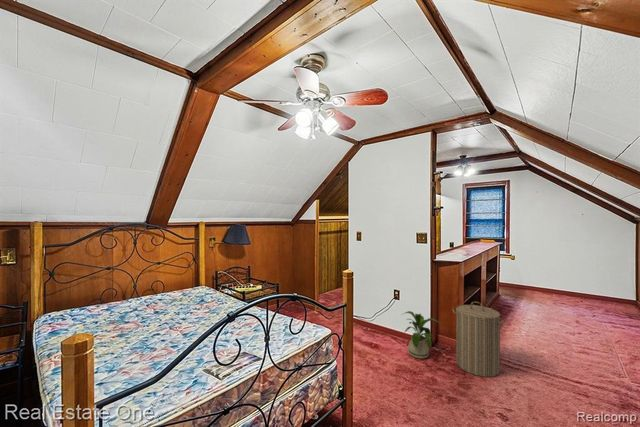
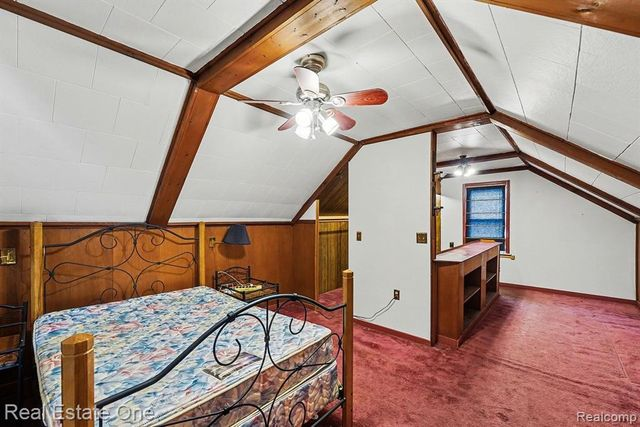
- house plant [400,310,442,360]
- laundry hamper [451,301,507,378]
